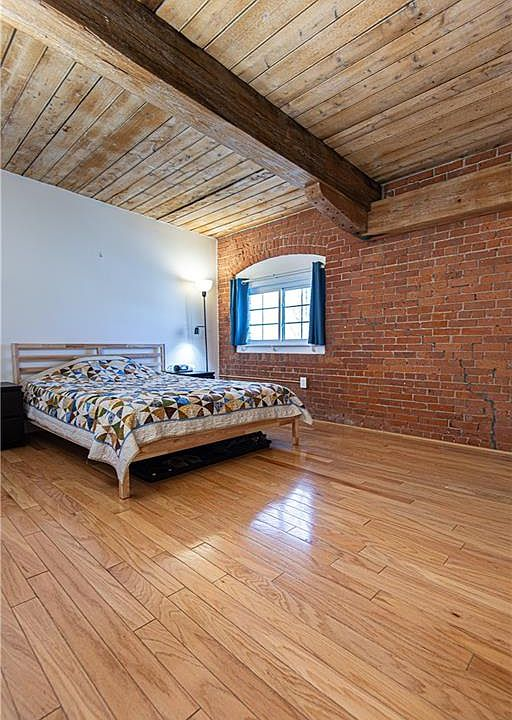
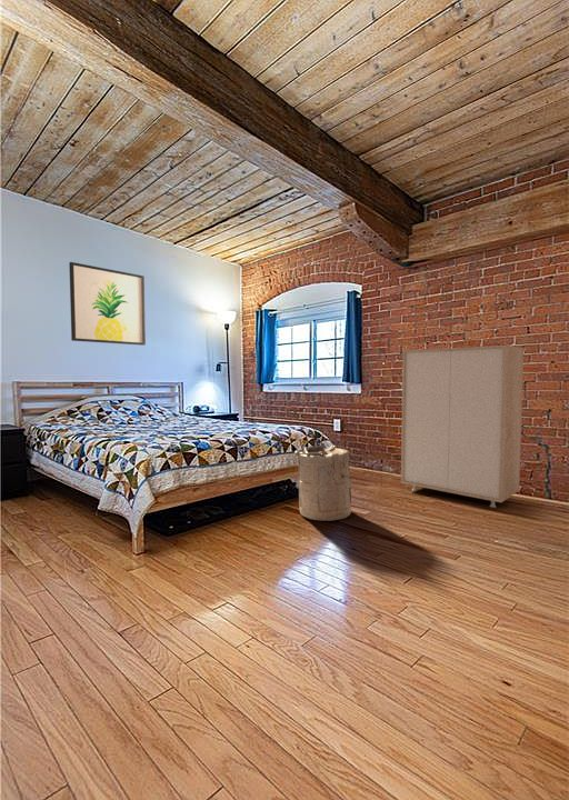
+ wall art [68,261,147,347]
+ laundry hamper [293,444,352,522]
+ storage cabinet [400,344,525,509]
